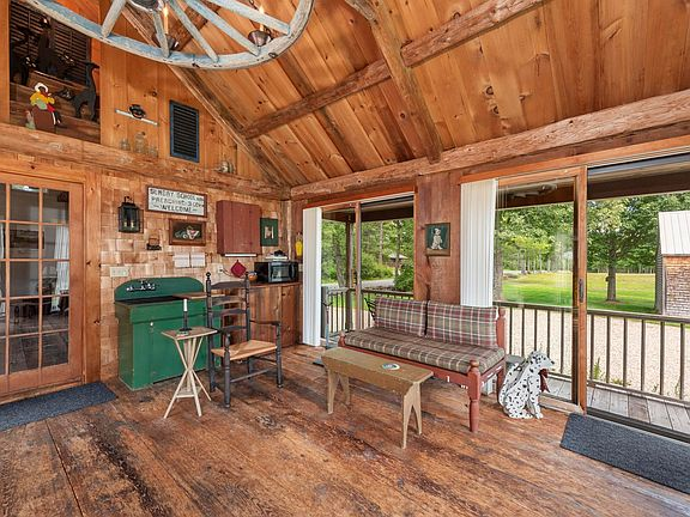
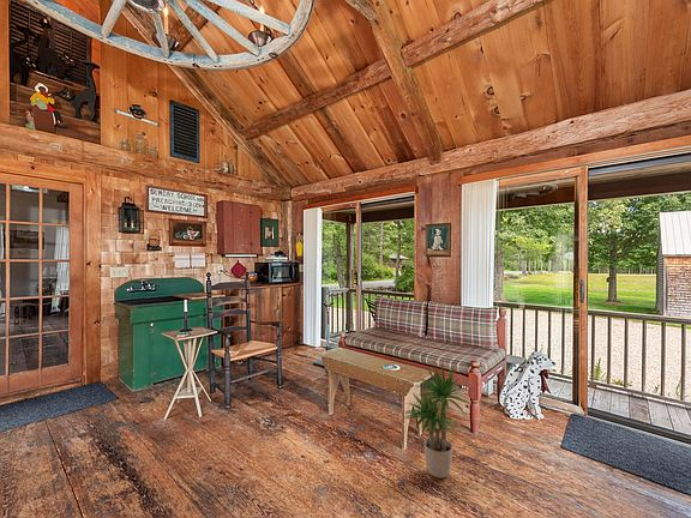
+ potted plant [401,363,475,480]
